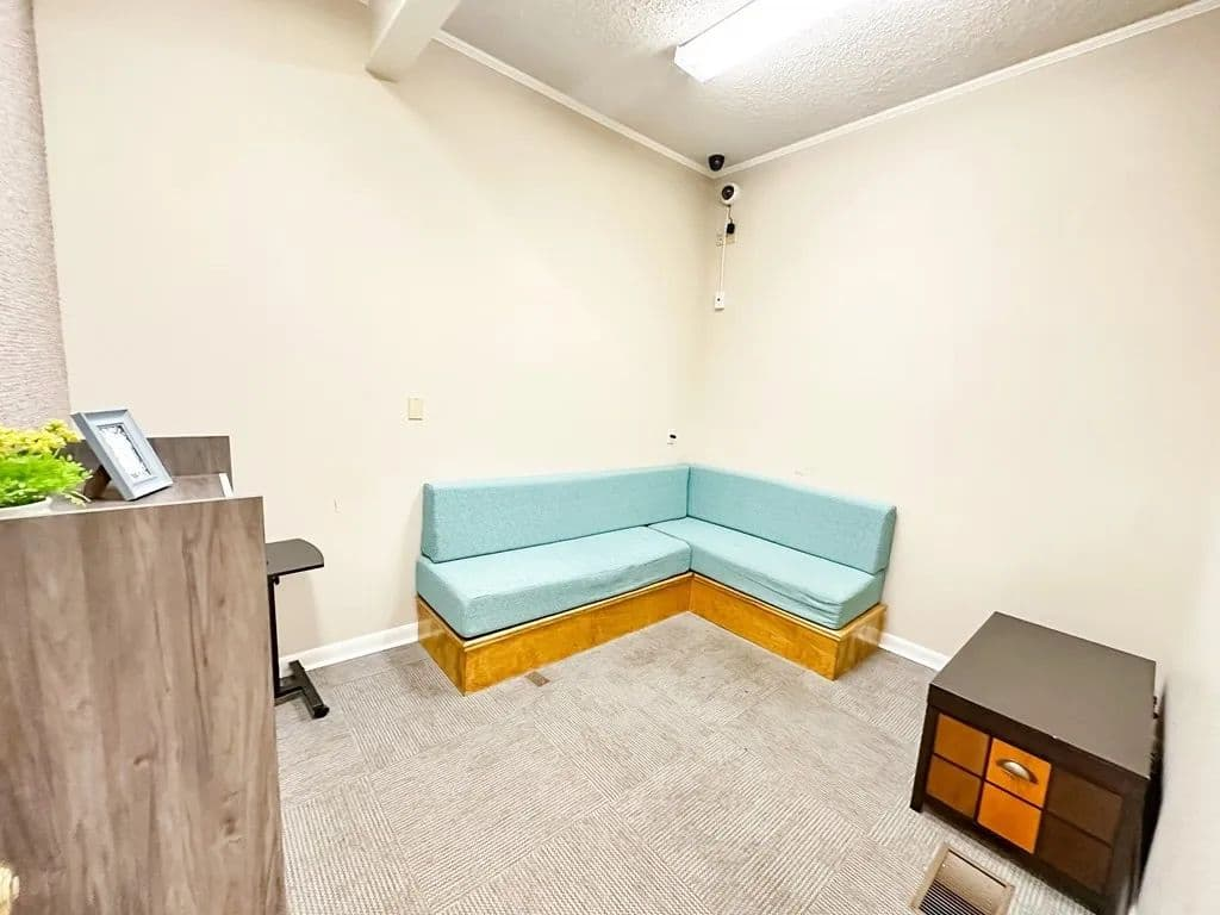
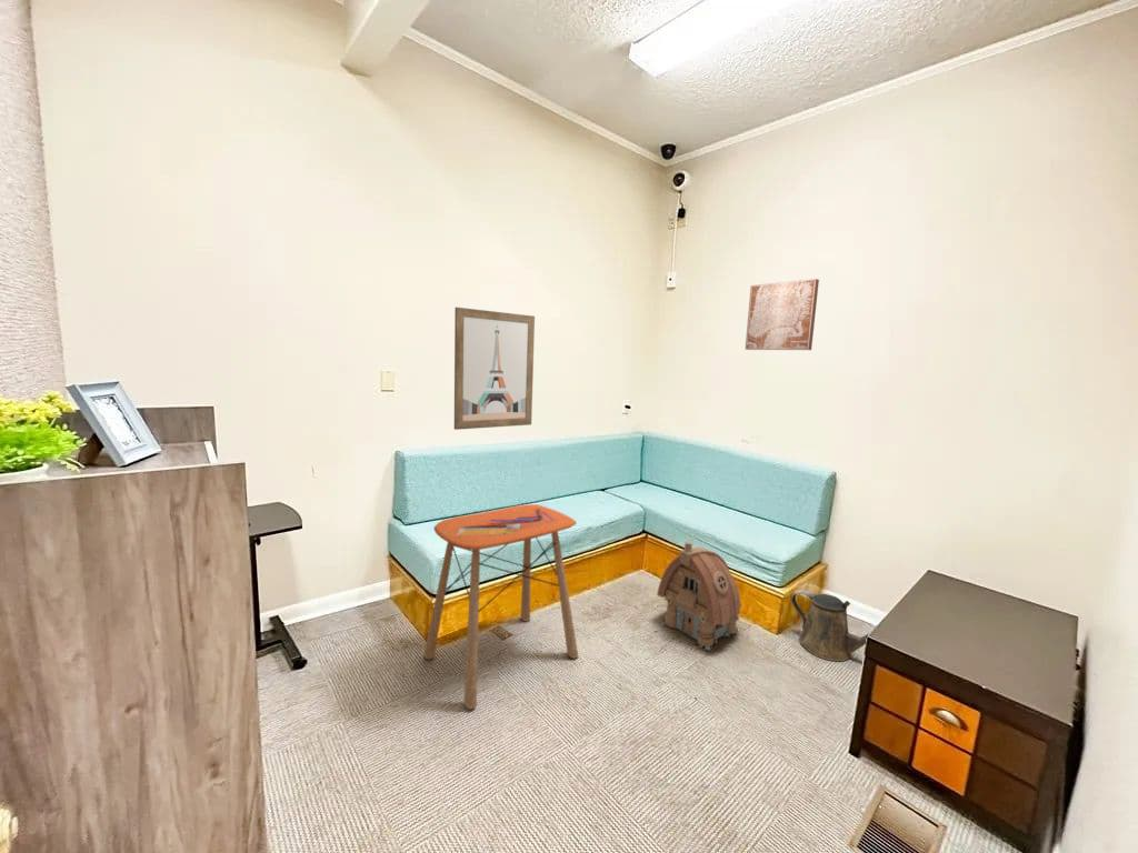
+ wall art [453,307,536,431]
+ toy house [656,541,742,652]
+ side table [422,503,579,710]
+ watering can [790,589,870,662]
+ wall art [745,278,820,351]
